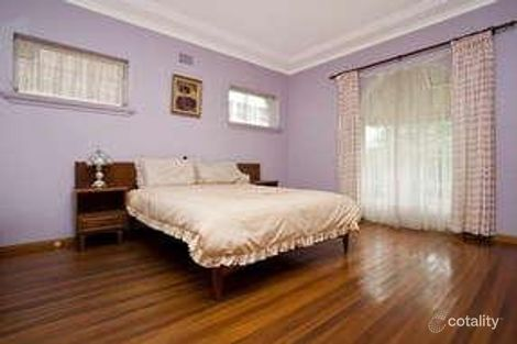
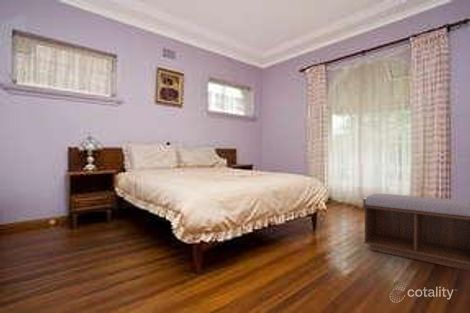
+ bench [362,193,470,272]
